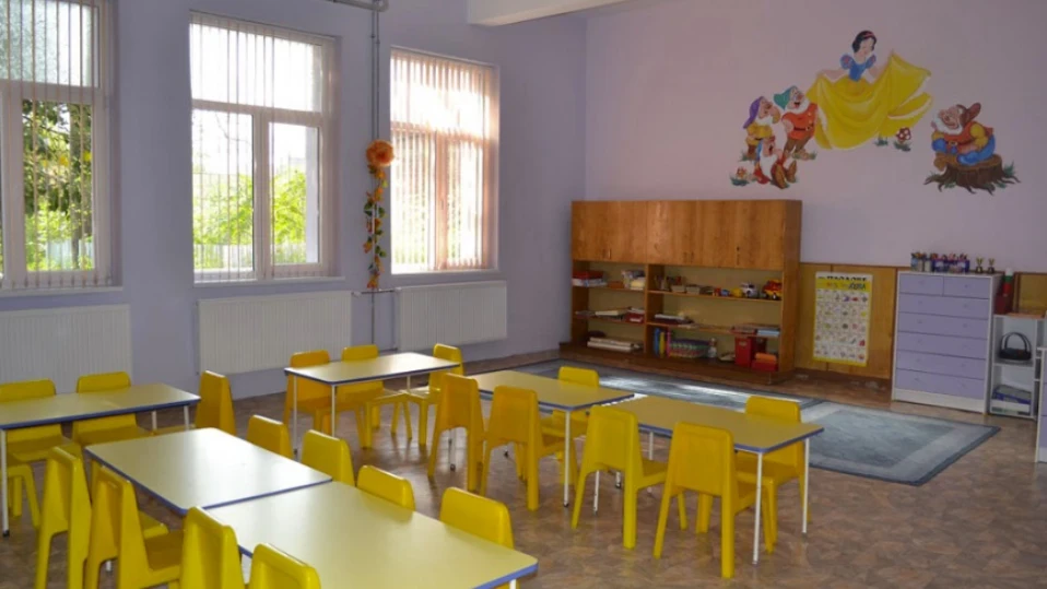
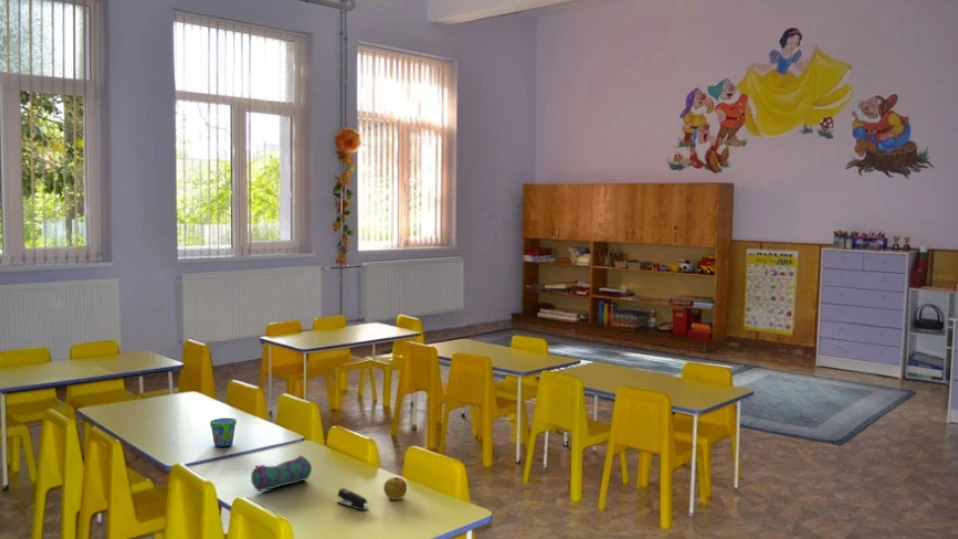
+ snack cup [209,417,238,447]
+ stapler [336,487,369,511]
+ apple [383,476,408,501]
+ pencil case [250,454,313,492]
